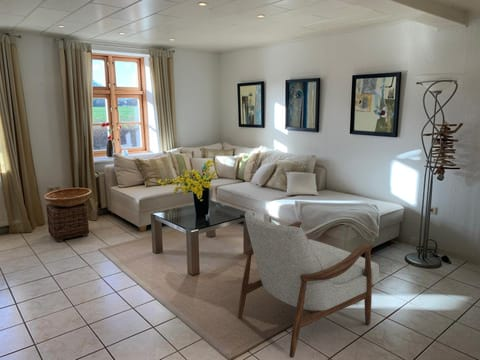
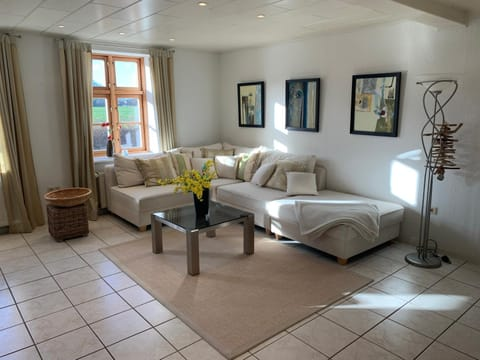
- armchair [237,209,380,359]
